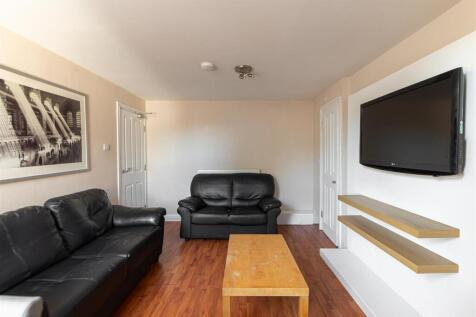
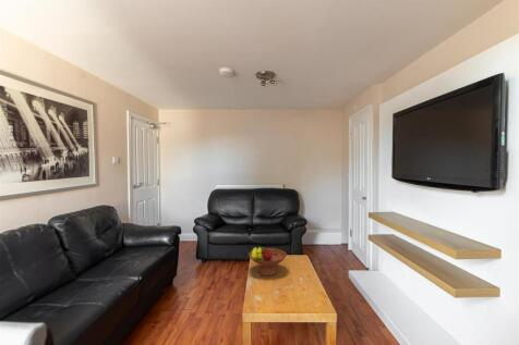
+ fruit bowl [248,246,288,276]
